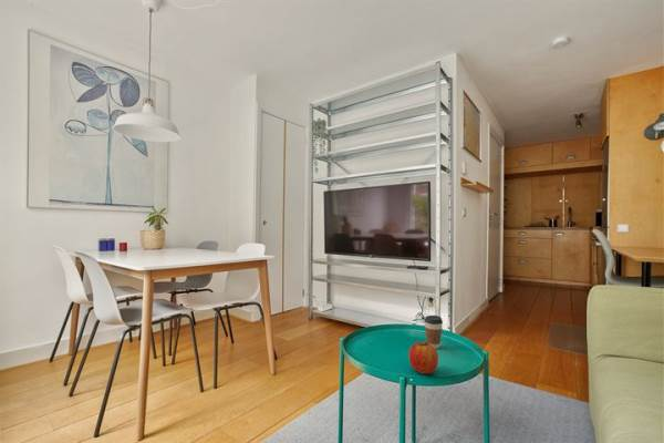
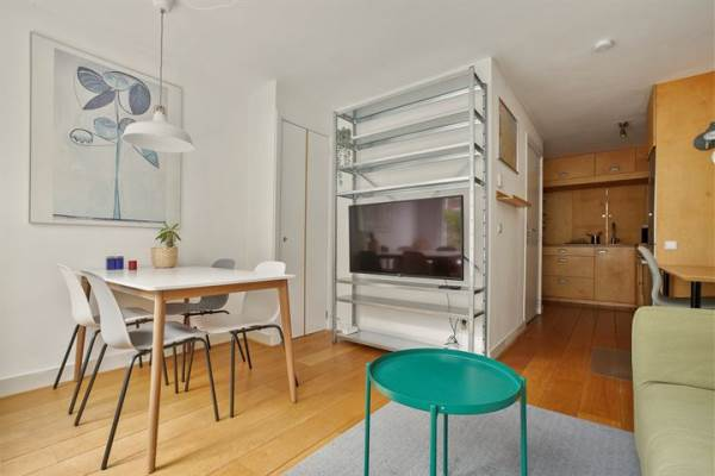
- apple [407,341,439,375]
- coffee cup [423,315,444,349]
